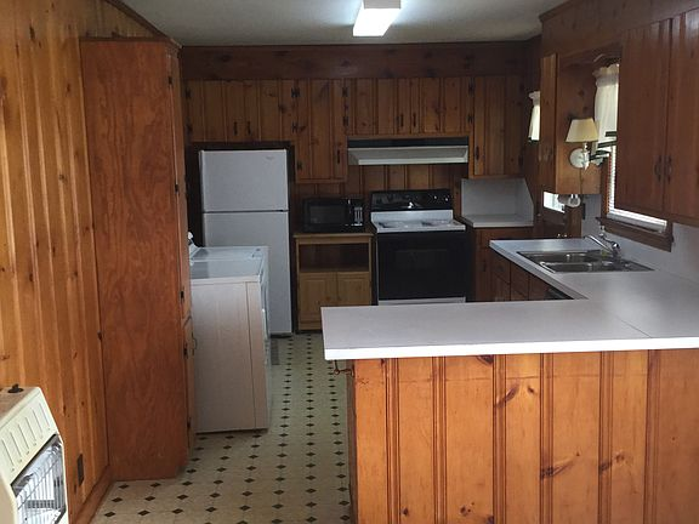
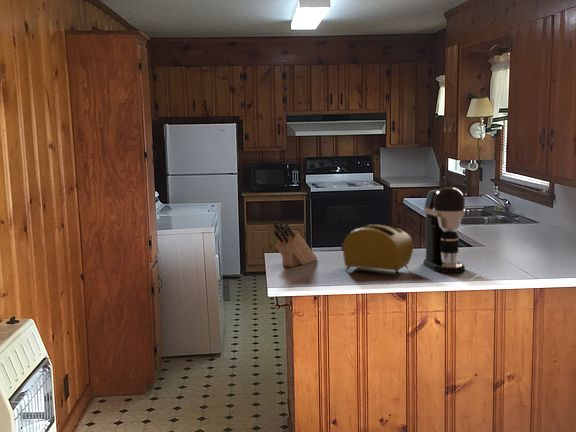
+ knife block [272,221,318,268]
+ coffee maker [422,186,466,274]
+ toaster [340,224,414,277]
